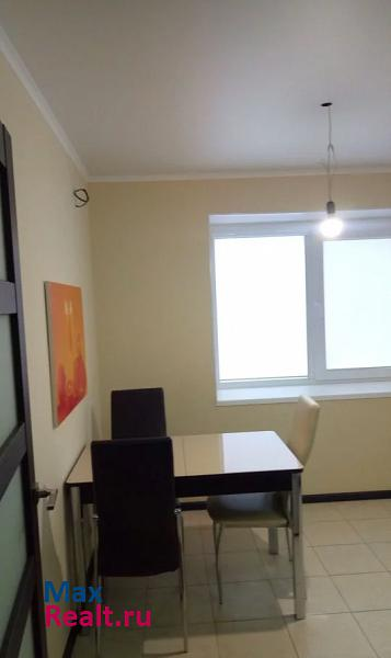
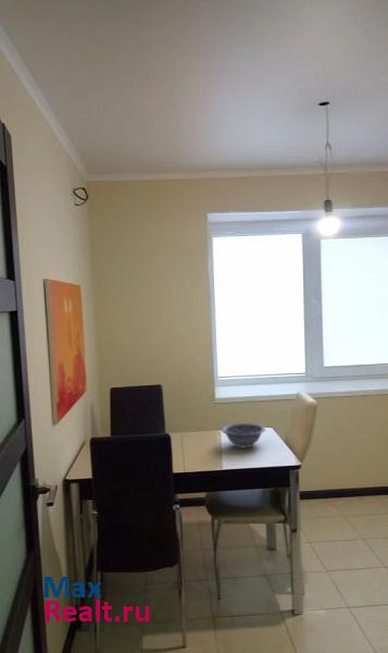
+ decorative bowl [221,422,266,449]
